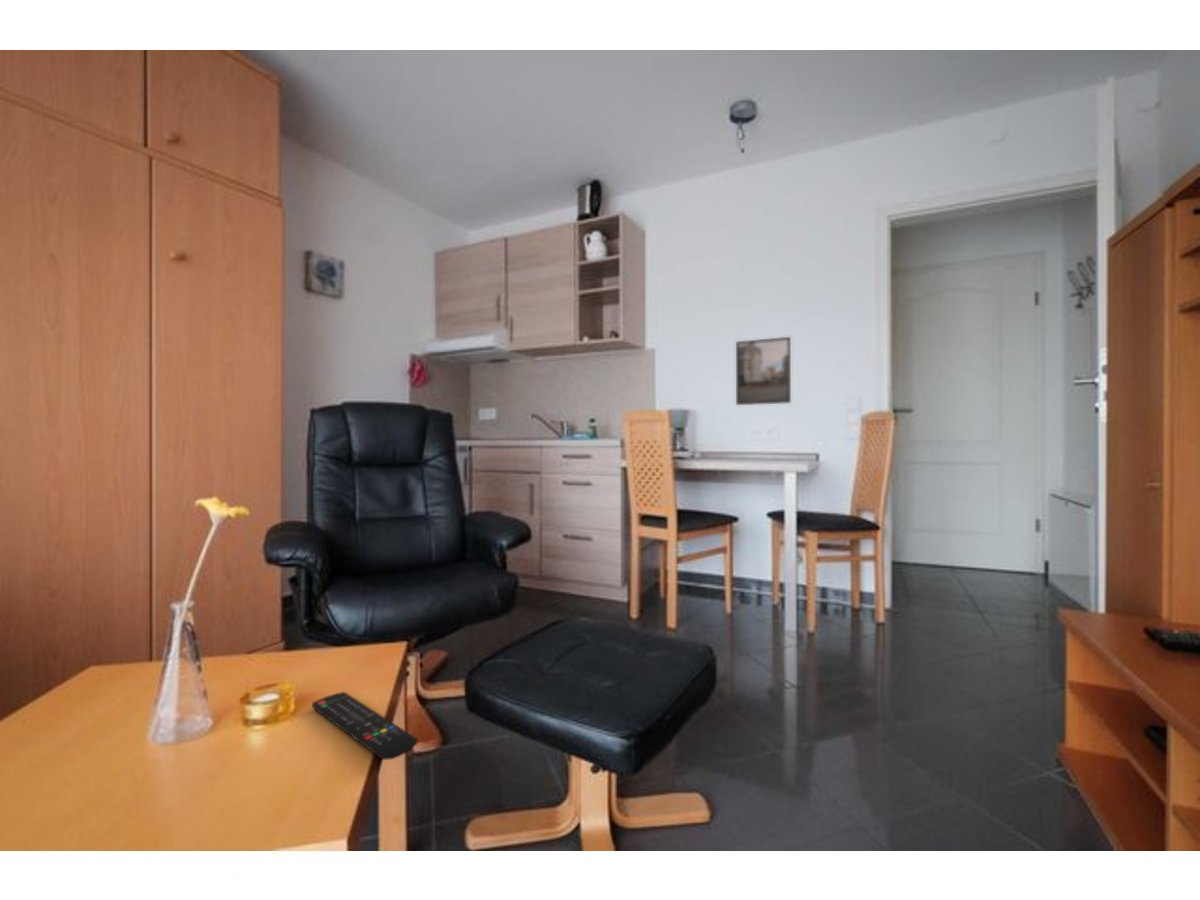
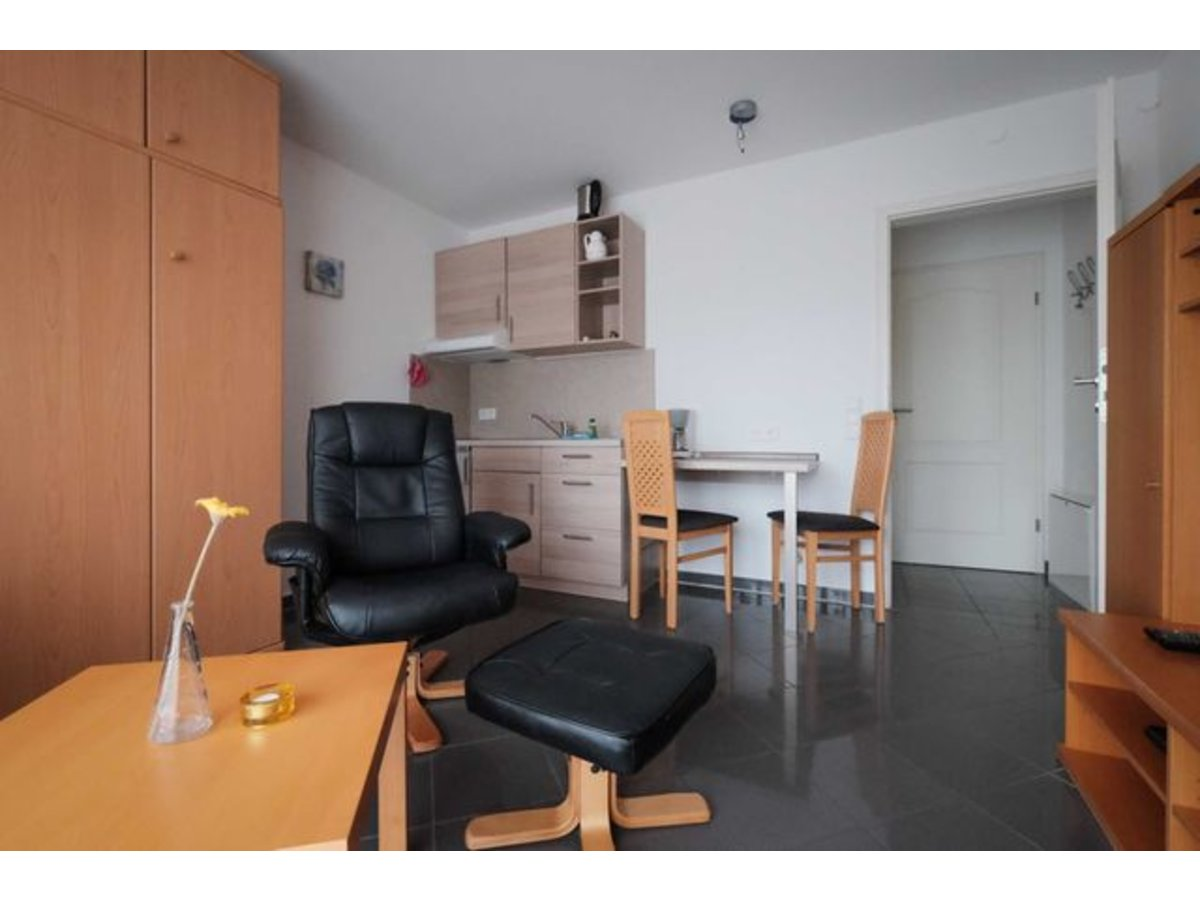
- remote control [311,691,419,761]
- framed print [735,336,792,406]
